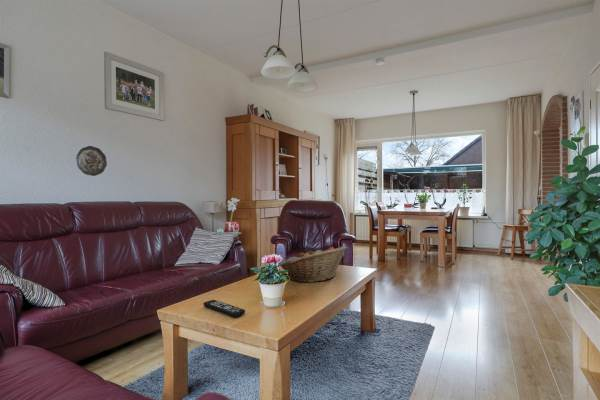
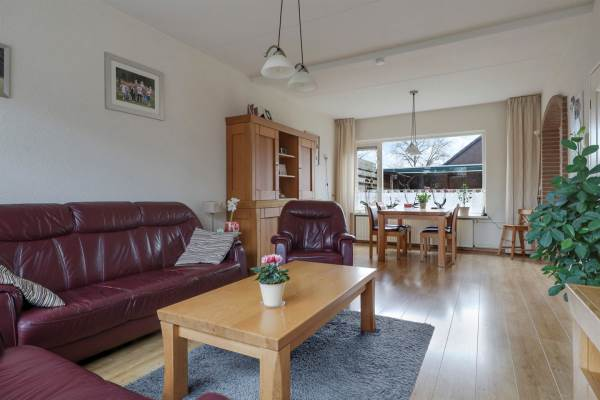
- remote control [202,299,246,318]
- fruit basket [279,245,347,283]
- decorative plate [75,145,108,177]
